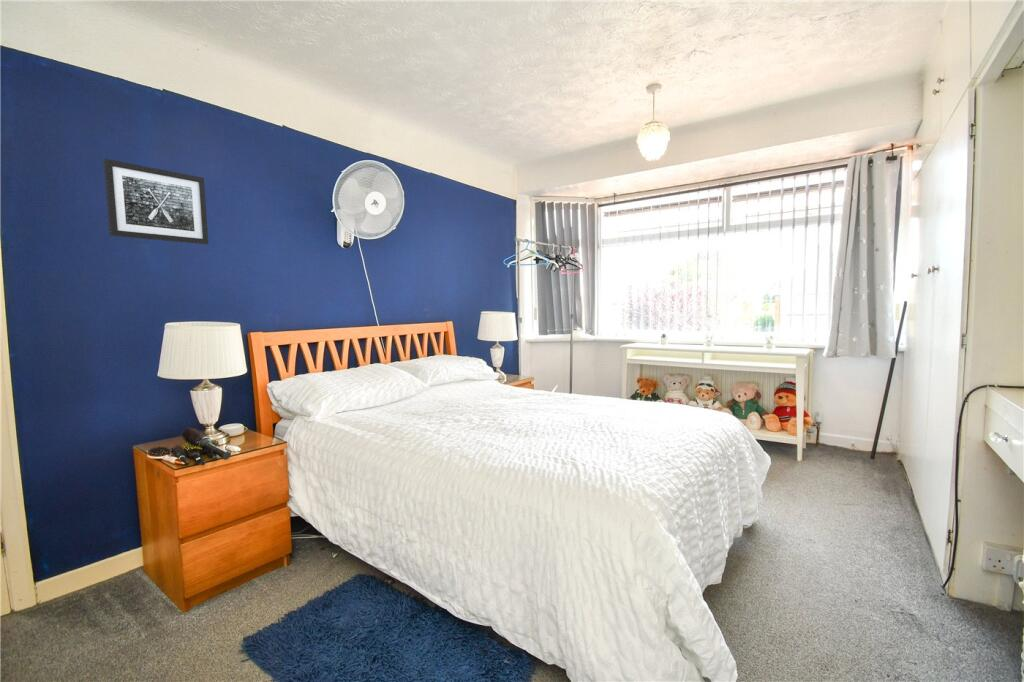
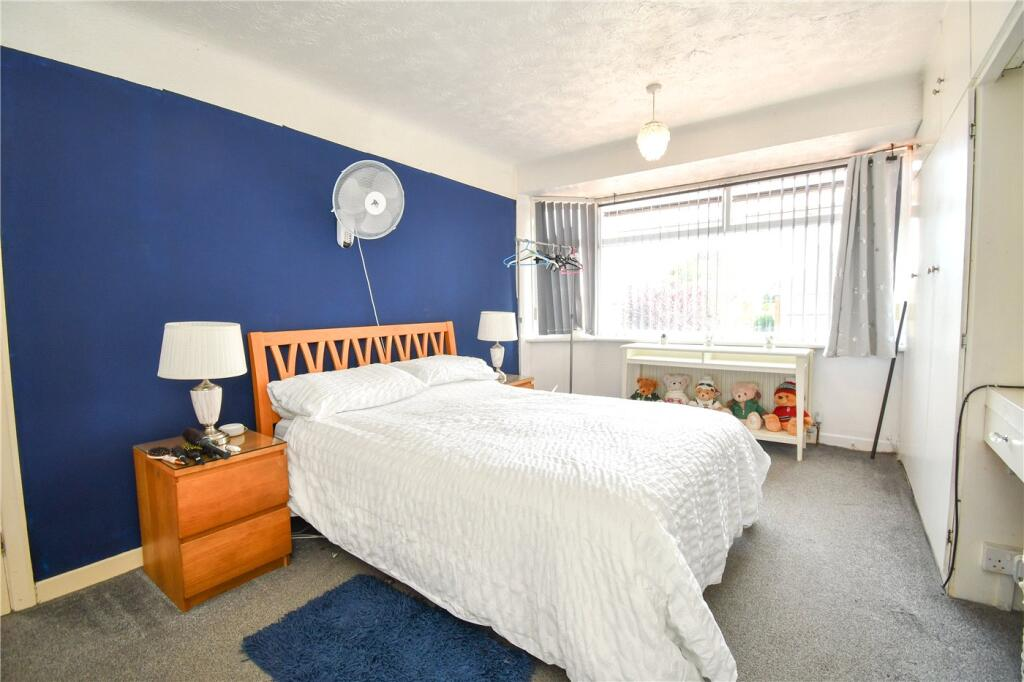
- wall art [103,158,209,245]
